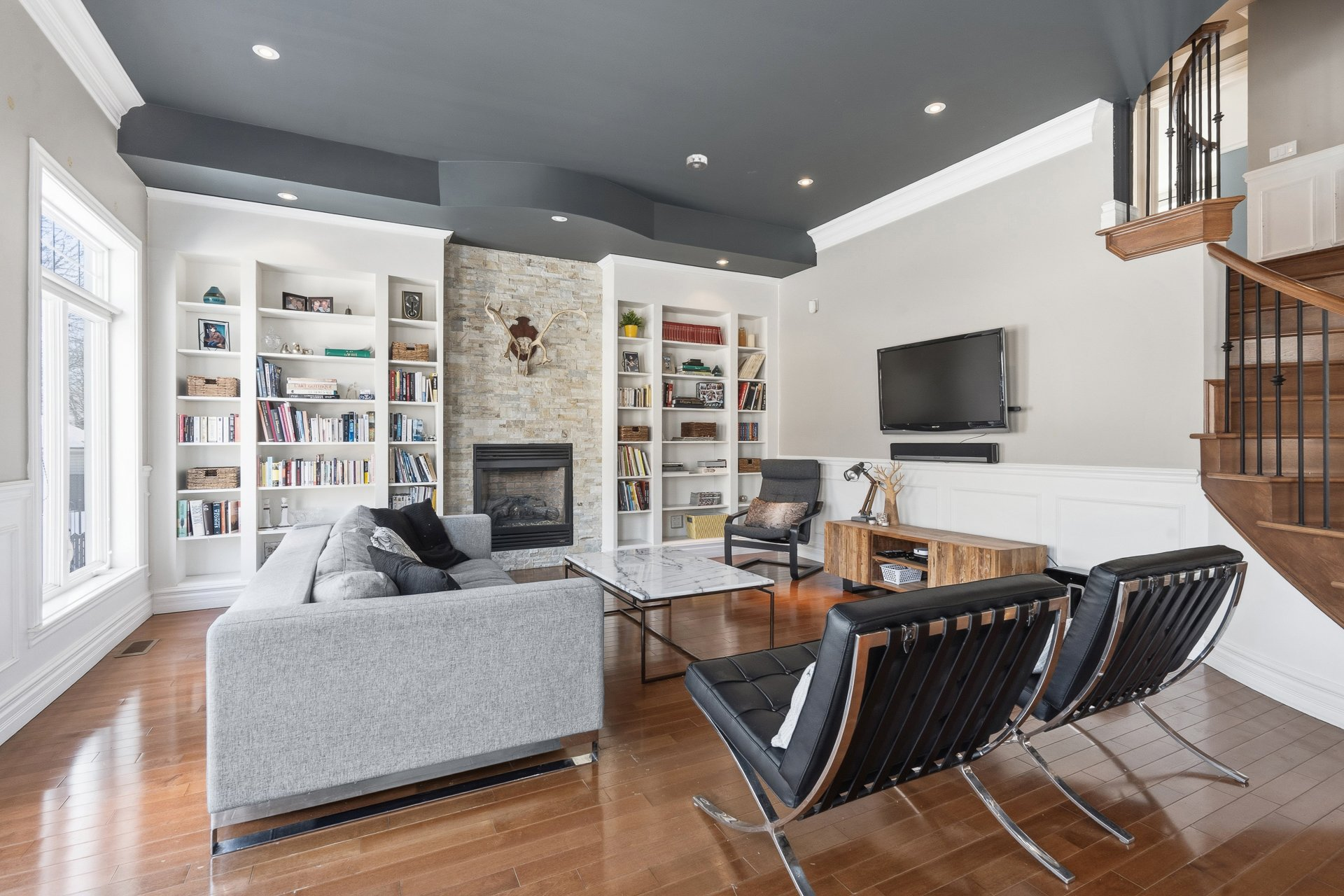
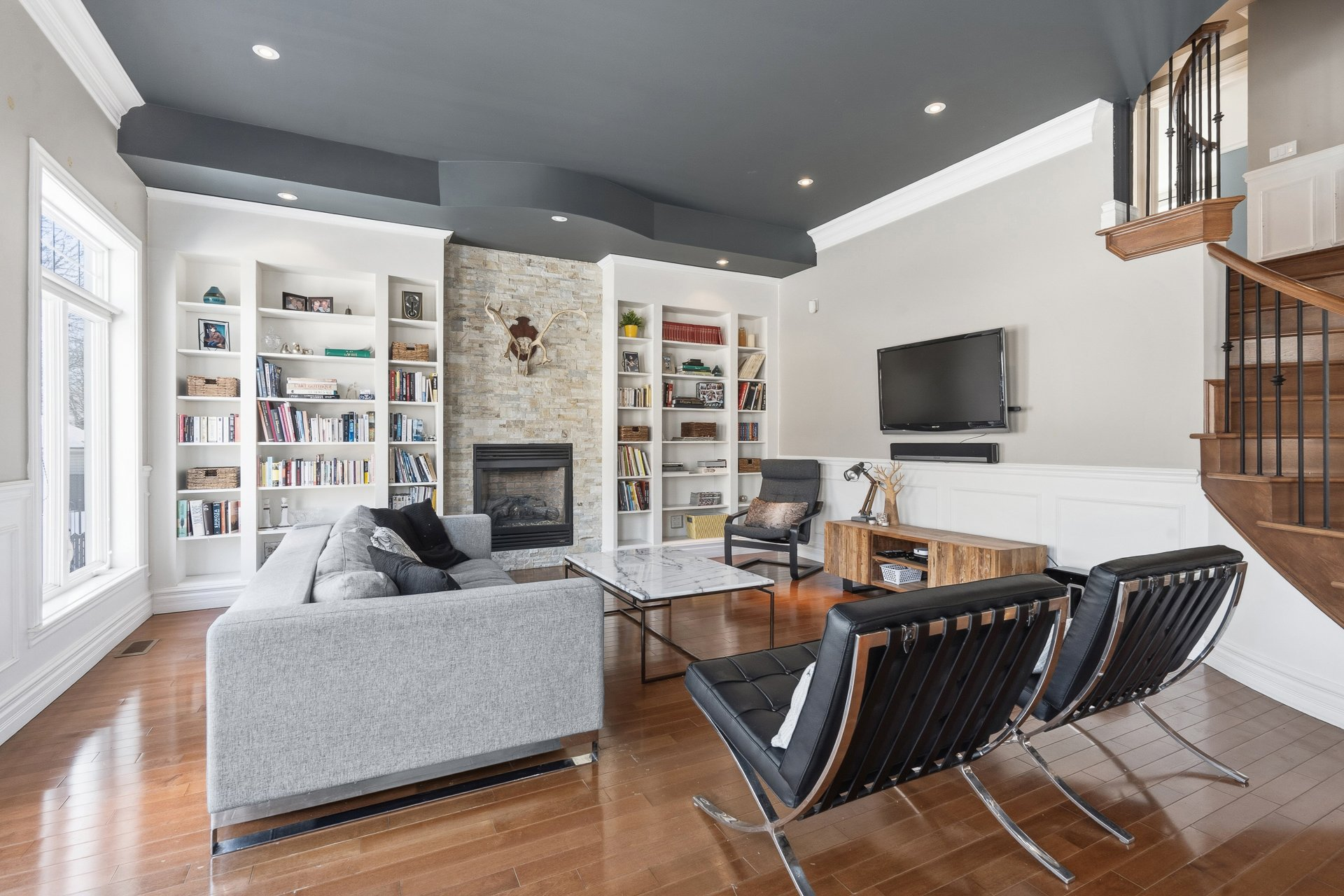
- smoke detector [686,153,708,172]
